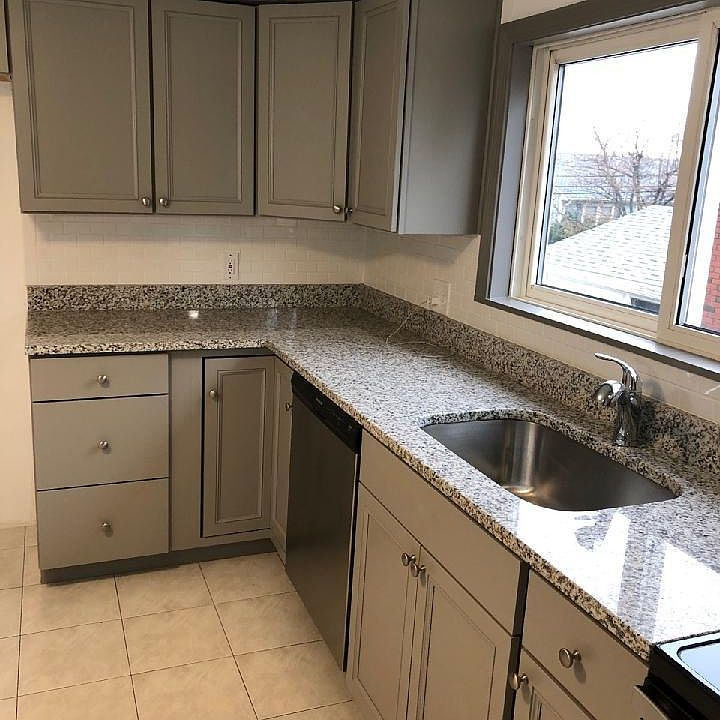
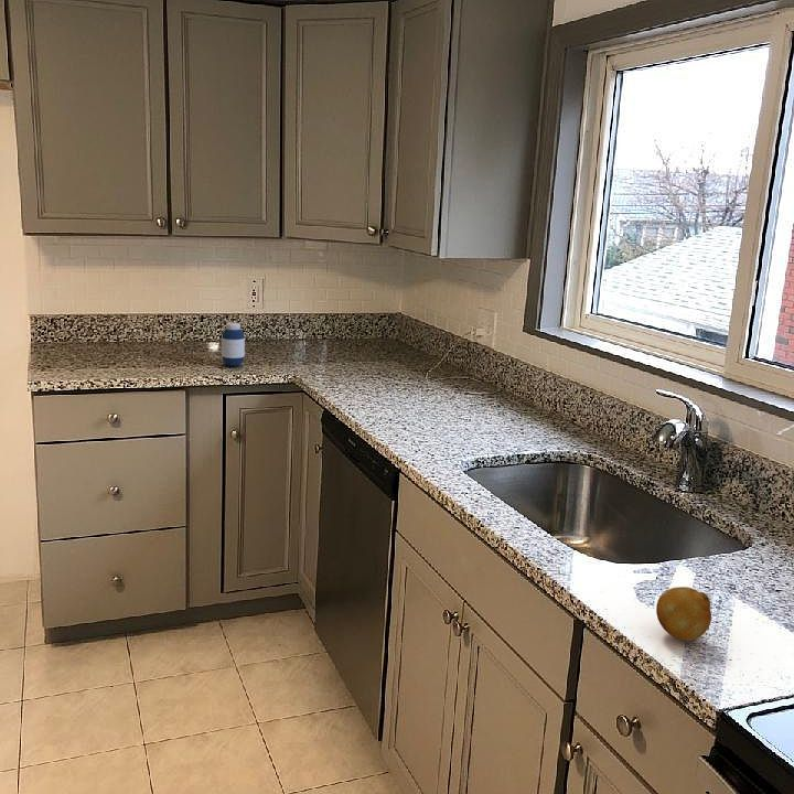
+ fruit [655,586,712,642]
+ medicine bottle [221,322,246,367]
